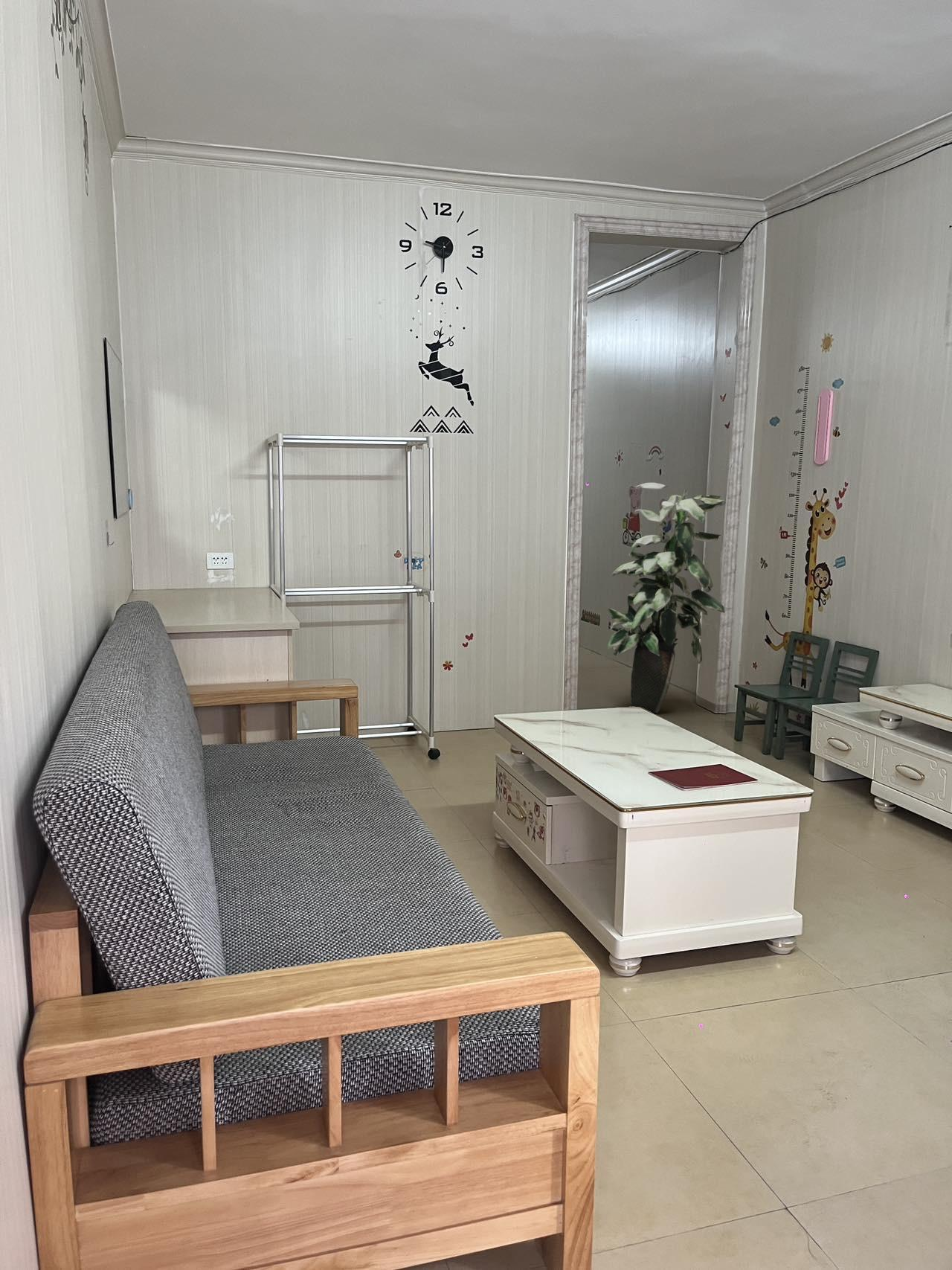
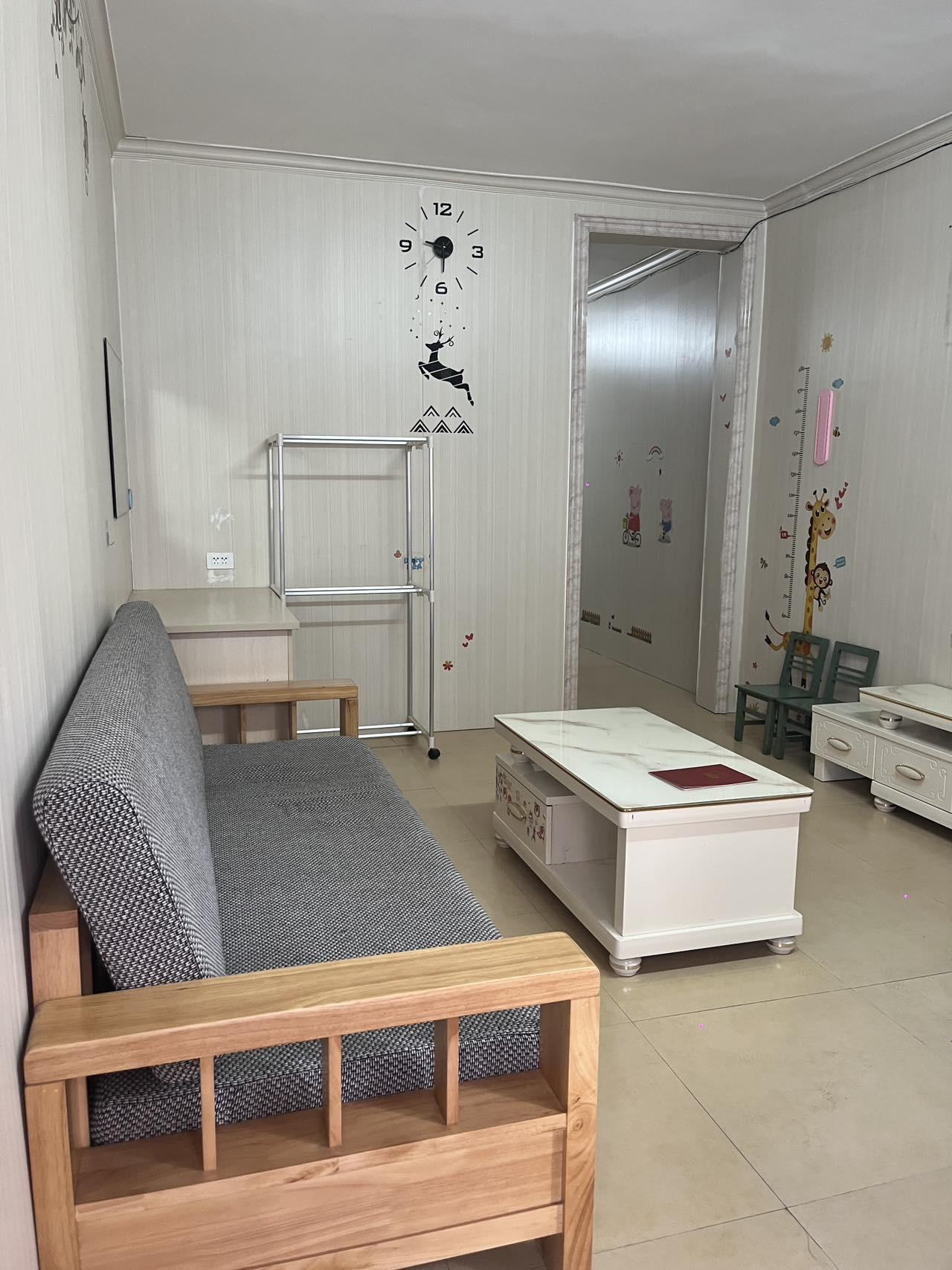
- indoor plant [606,482,727,714]
